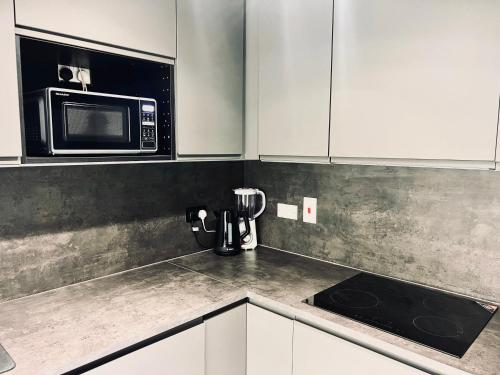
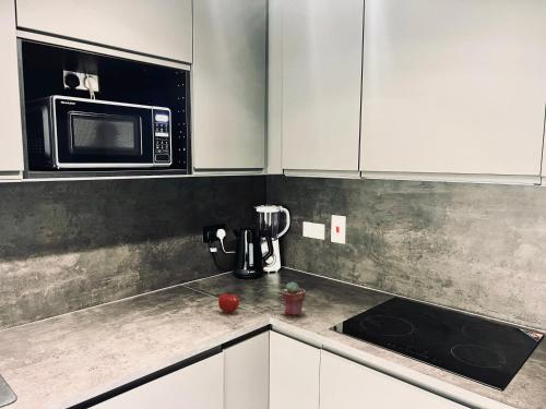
+ apple [217,291,240,313]
+ potted succulent [281,281,307,316]
